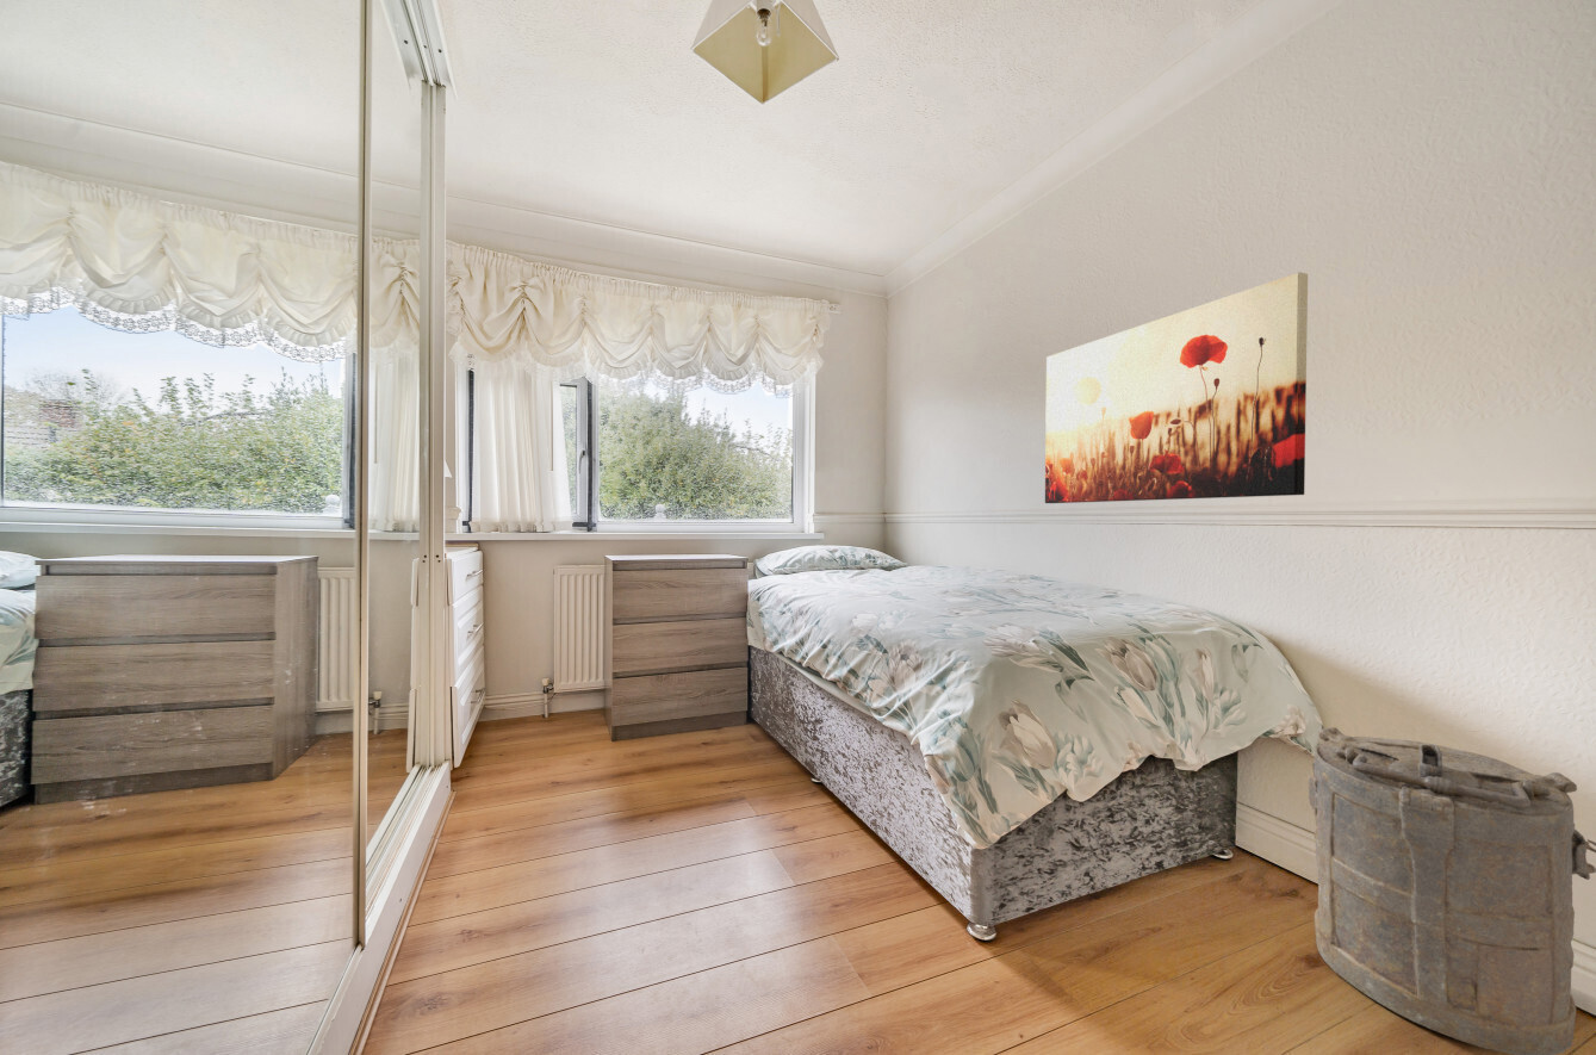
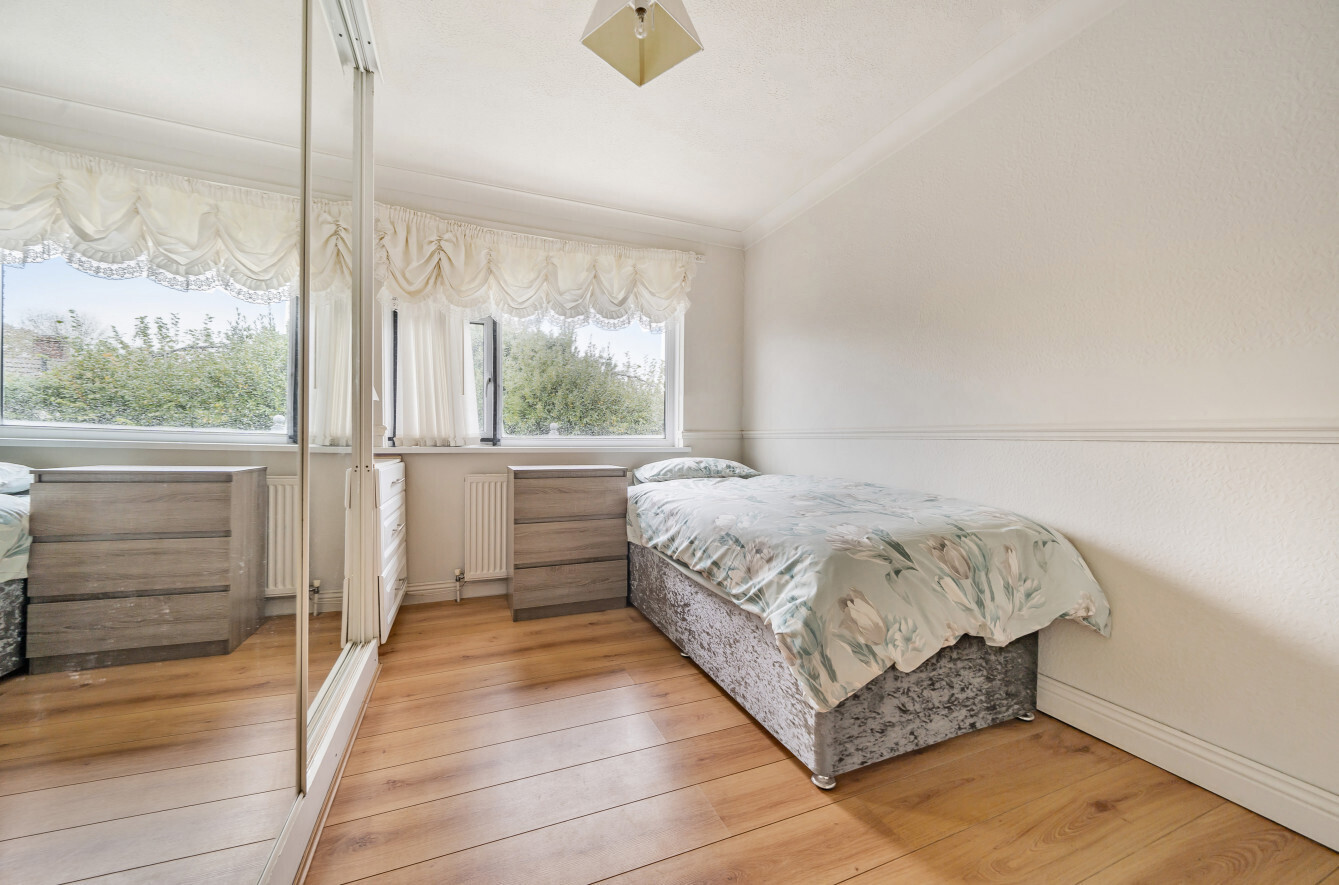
- wall art [1044,271,1309,504]
- laundry hamper [1308,726,1596,1055]
